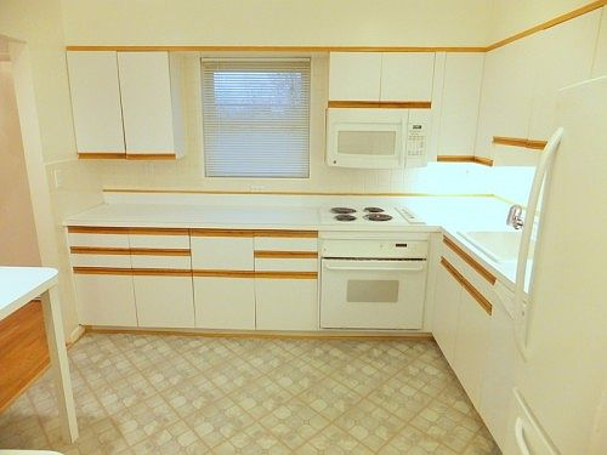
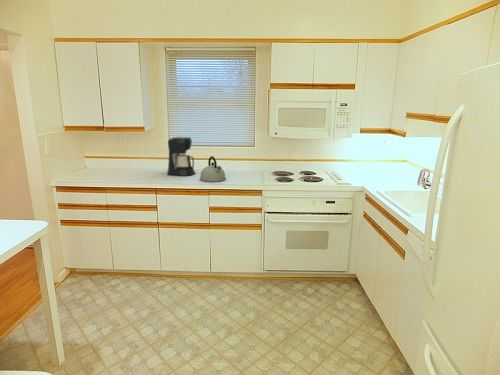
+ coffee maker [166,136,196,177]
+ kettle [199,155,227,183]
